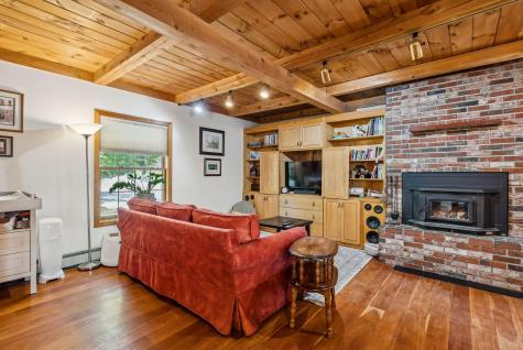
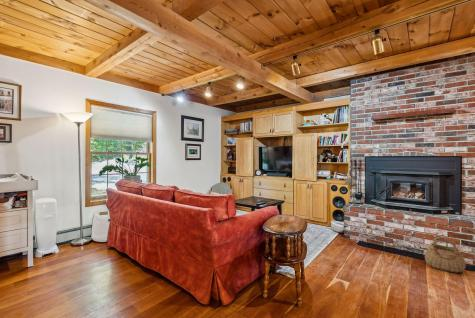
+ basket [424,236,467,273]
